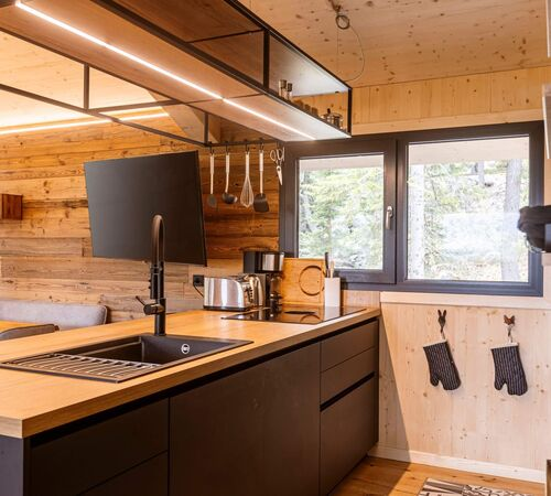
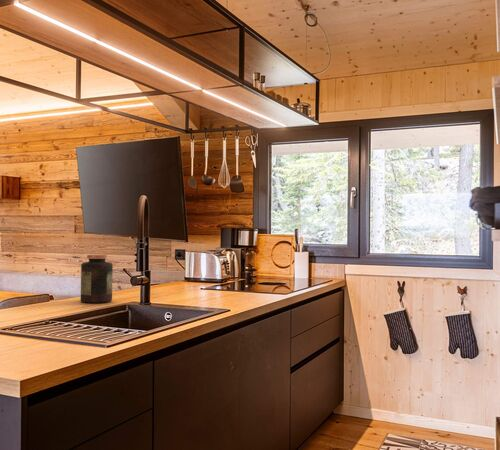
+ jar [80,254,114,304]
